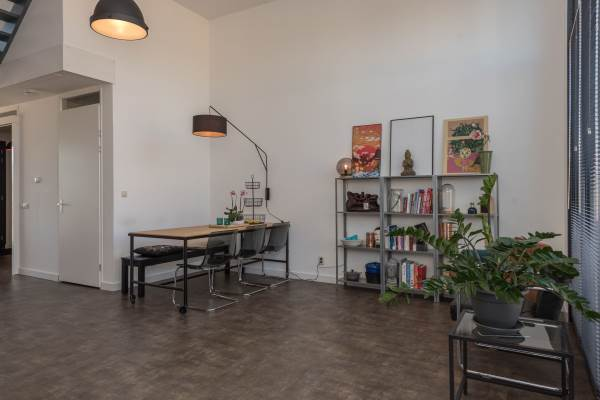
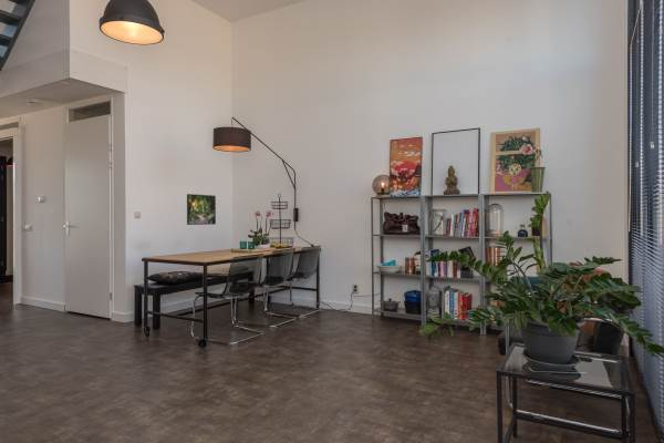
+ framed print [186,193,217,226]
